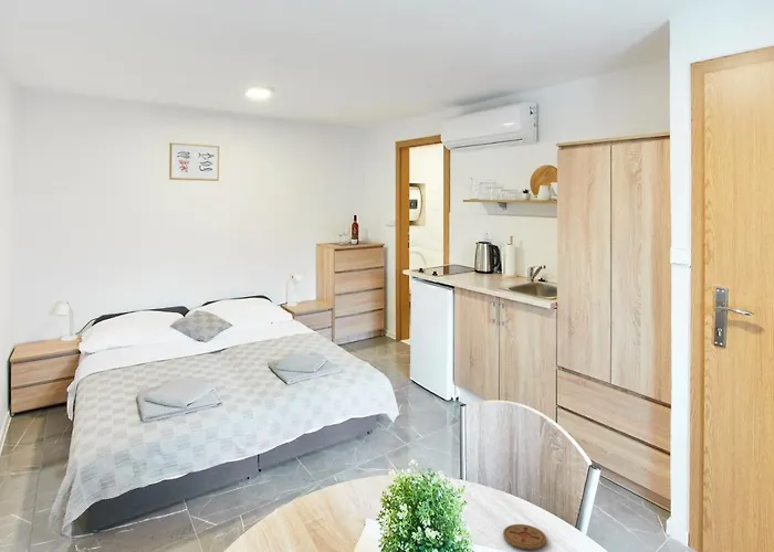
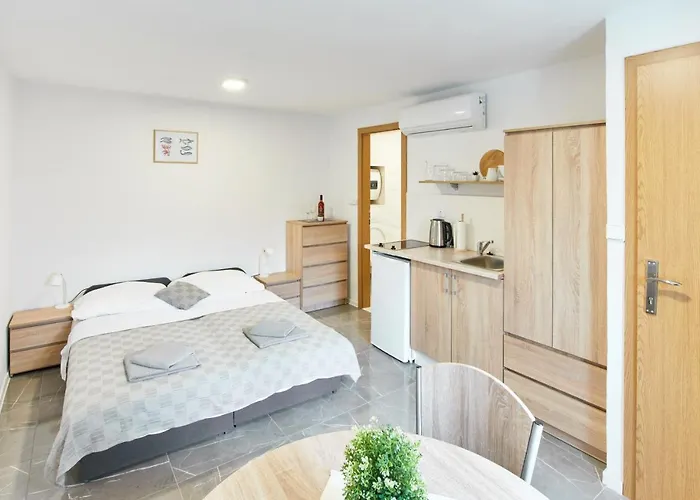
- coaster [502,523,547,550]
